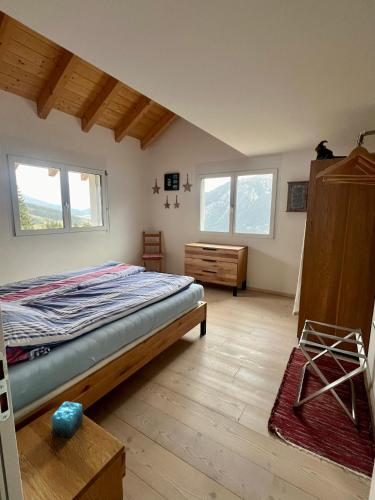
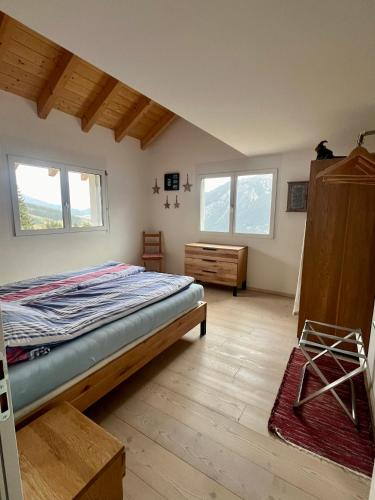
- candle [50,399,84,439]
